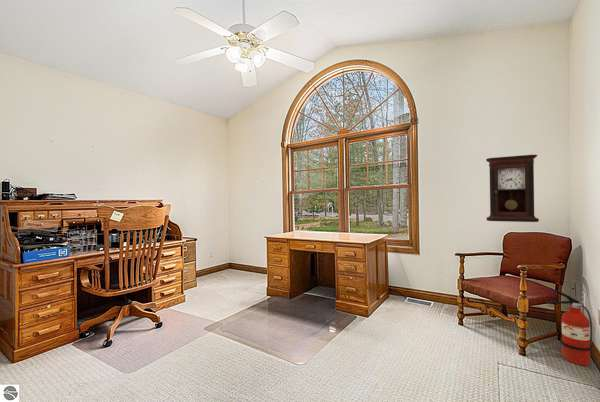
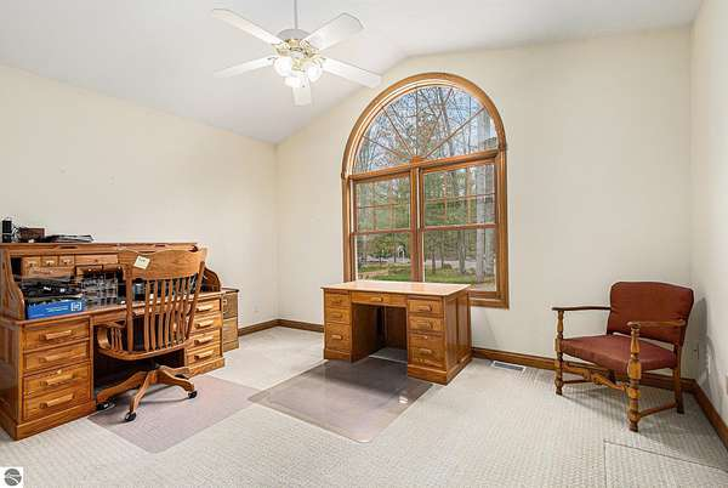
- fire extinguisher [545,288,594,366]
- pendulum clock [485,154,540,223]
